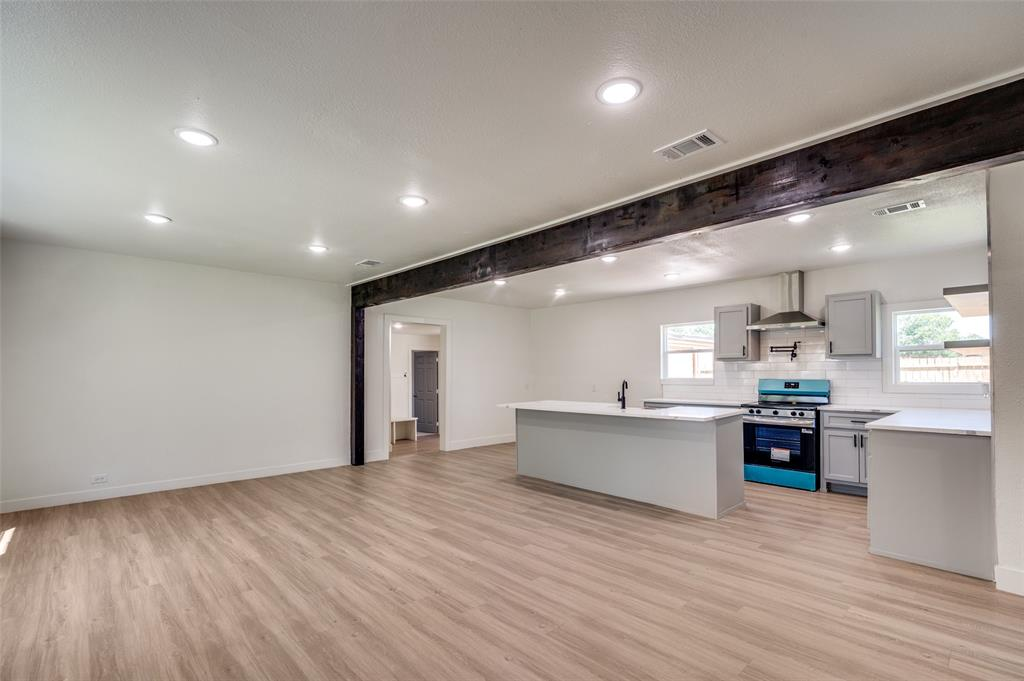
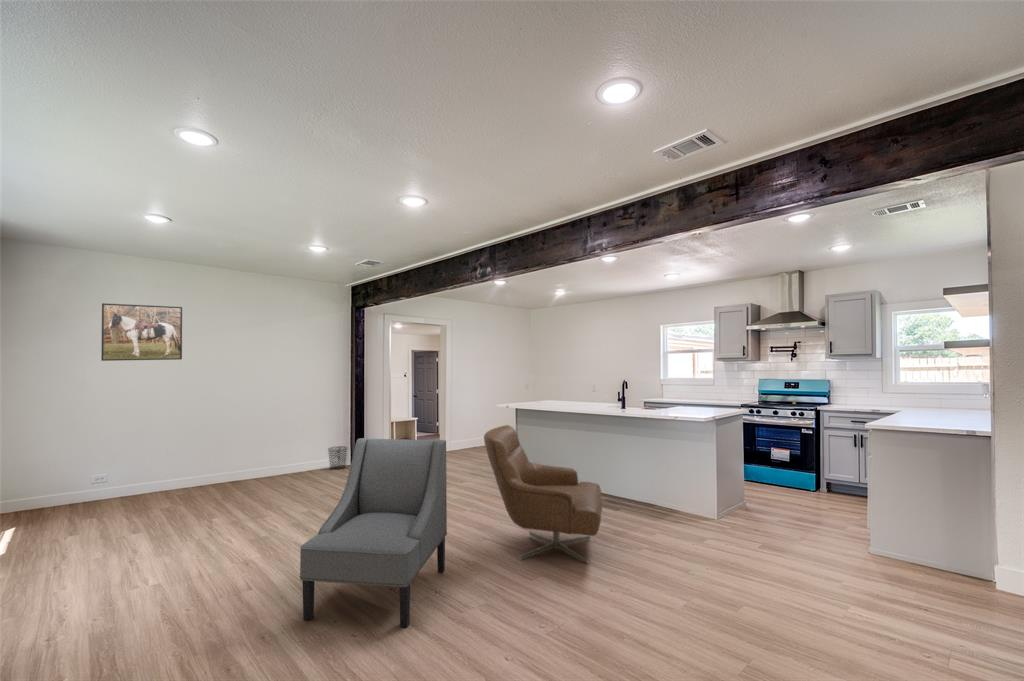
+ chair [483,424,603,565]
+ waste bin [327,445,349,471]
+ chair [299,437,448,629]
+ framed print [100,302,183,362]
